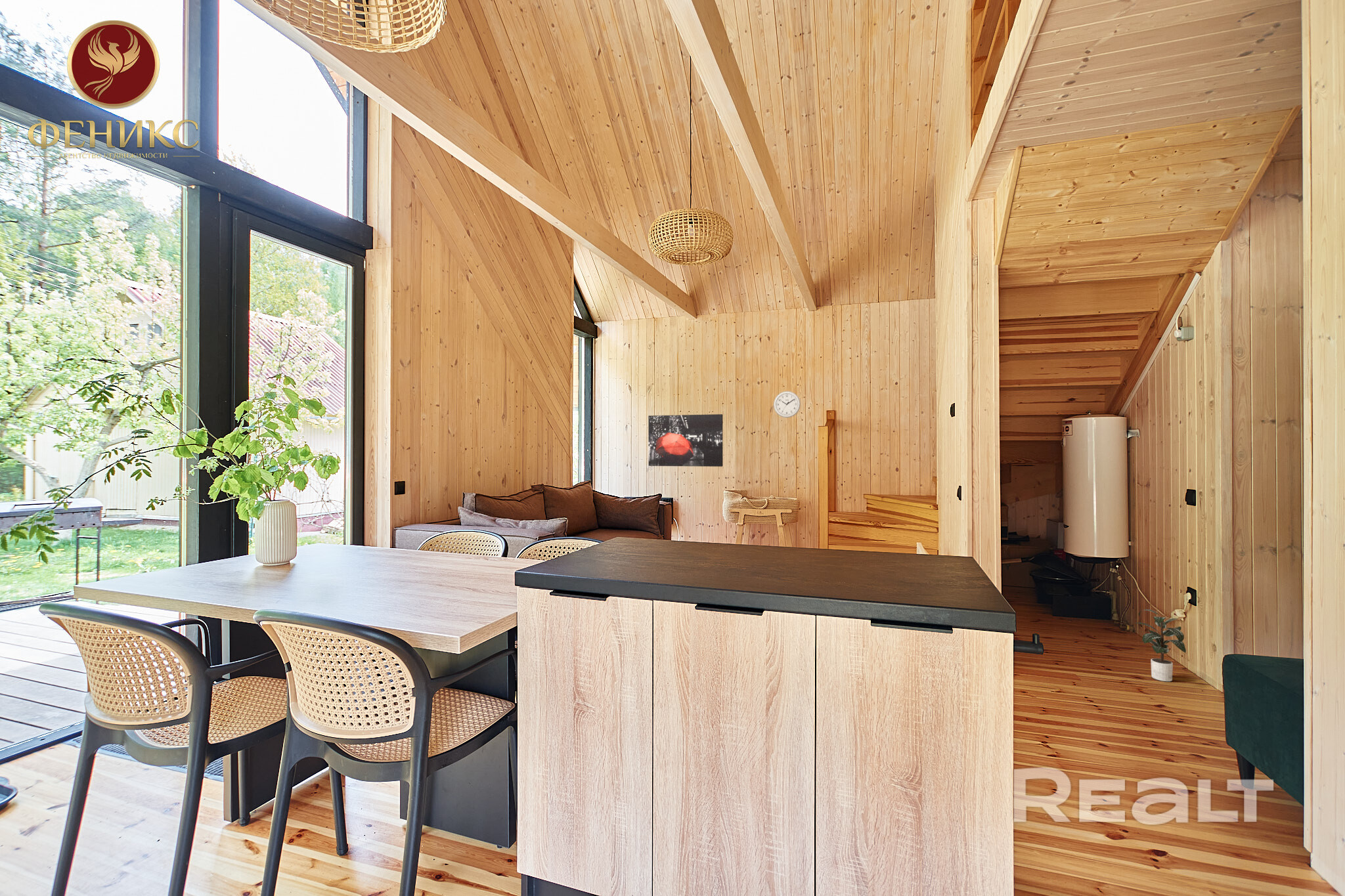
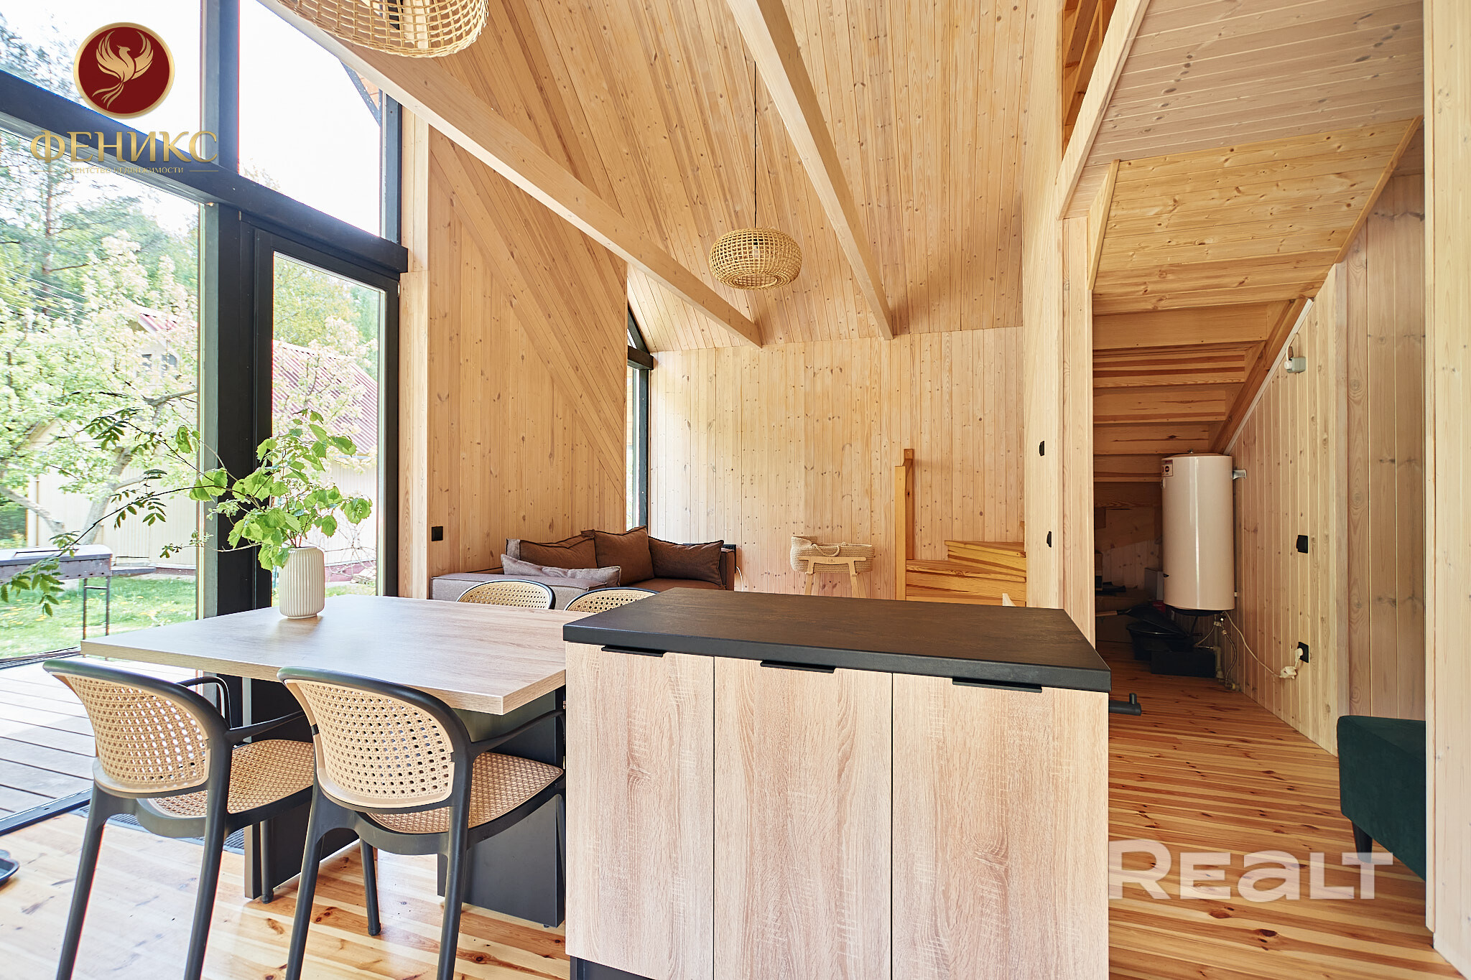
- potted plant [1136,608,1187,682]
- wall art [648,414,724,467]
- wall clock [773,391,801,418]
